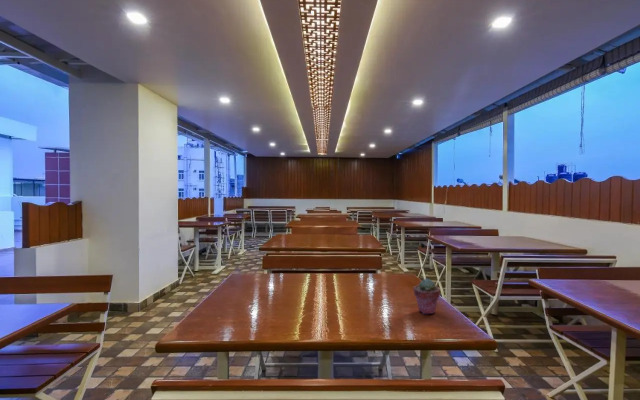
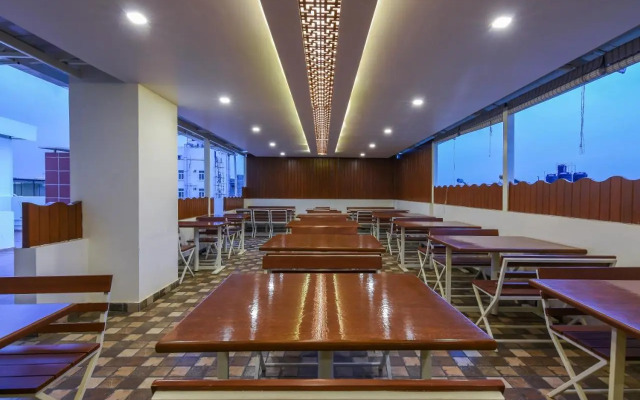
- potted succulent [412,278,441,315]
